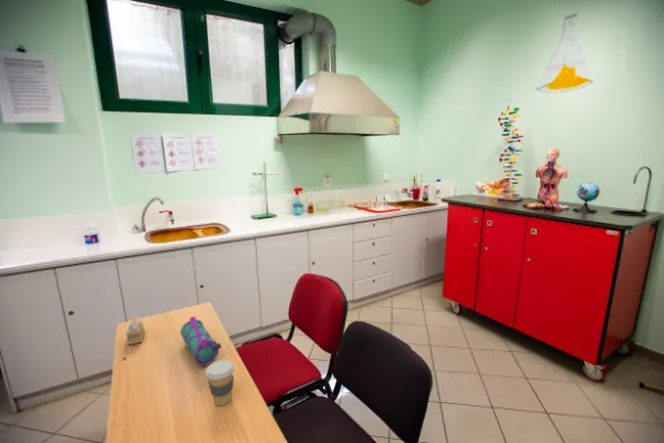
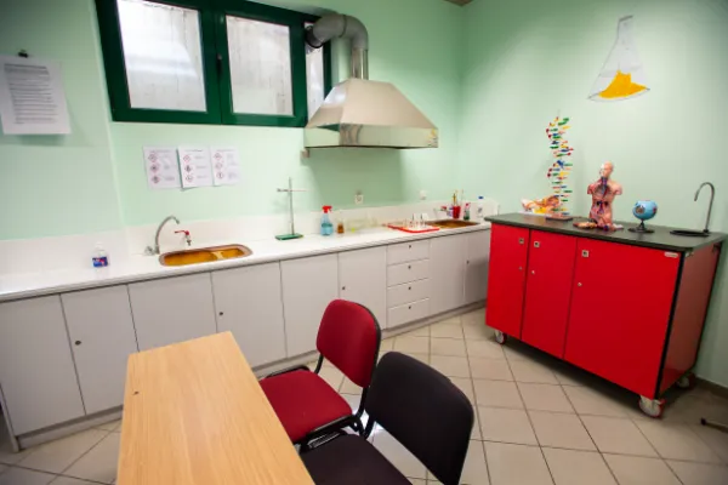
- coffee cup [205,359,236,406]
- cake slice [125,319,146,346]
- pencil case [179,316,222,367]
